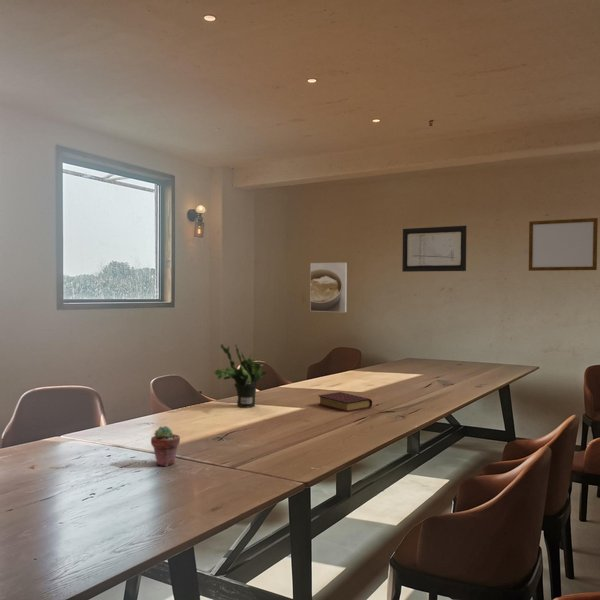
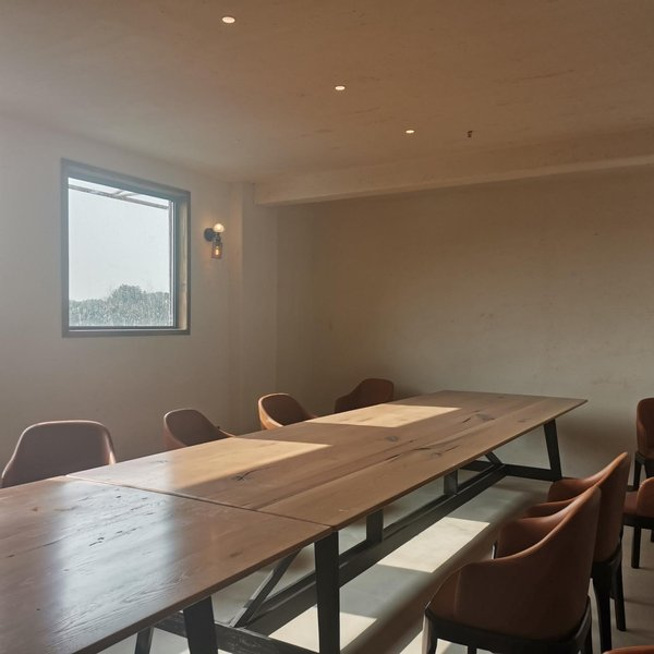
- potted succulent [150,425,181,467]
- wall art [401,225,468,273]
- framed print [309,261,348,313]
- potted plant [213,343,267,409]
- writing board [528,217,599,272]
- book [317,391,373,413]
